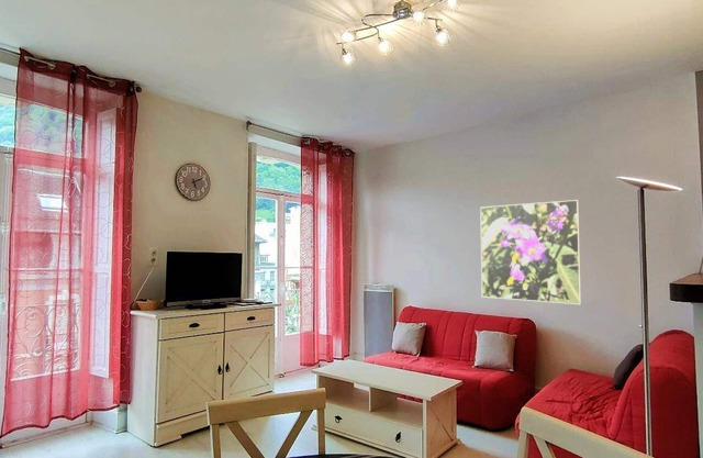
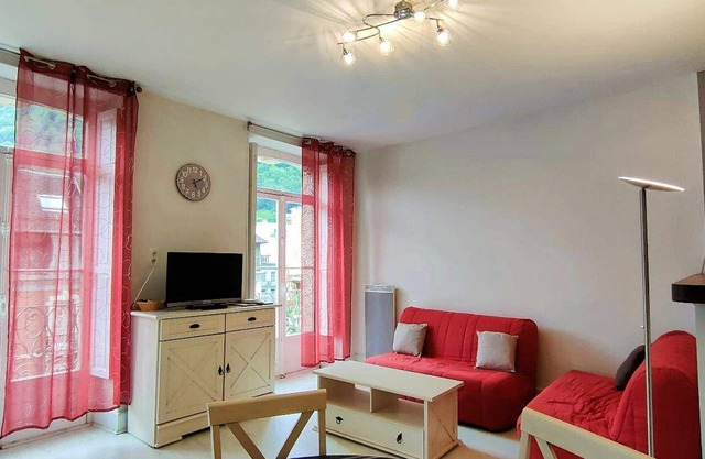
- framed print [479,199,582,305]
